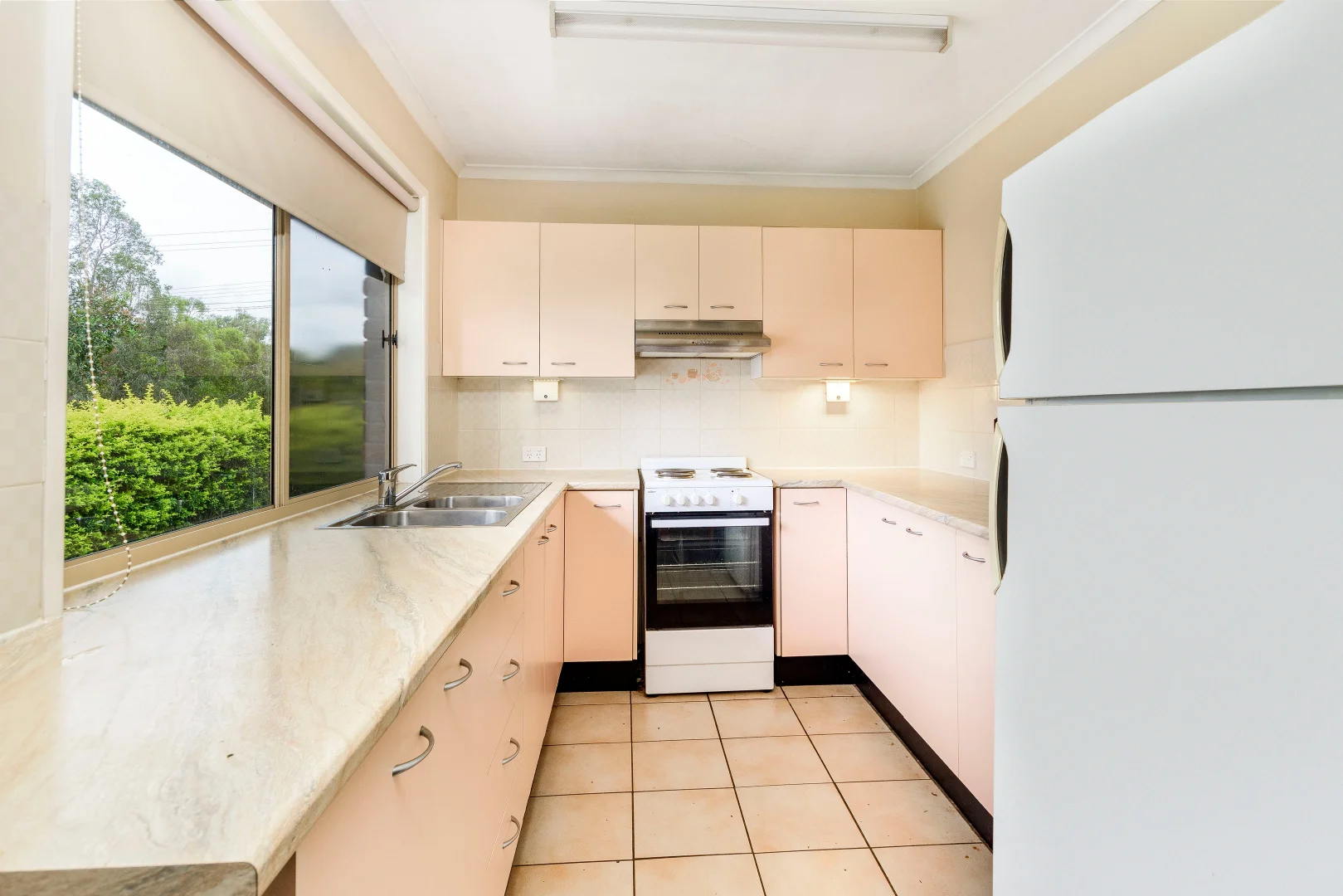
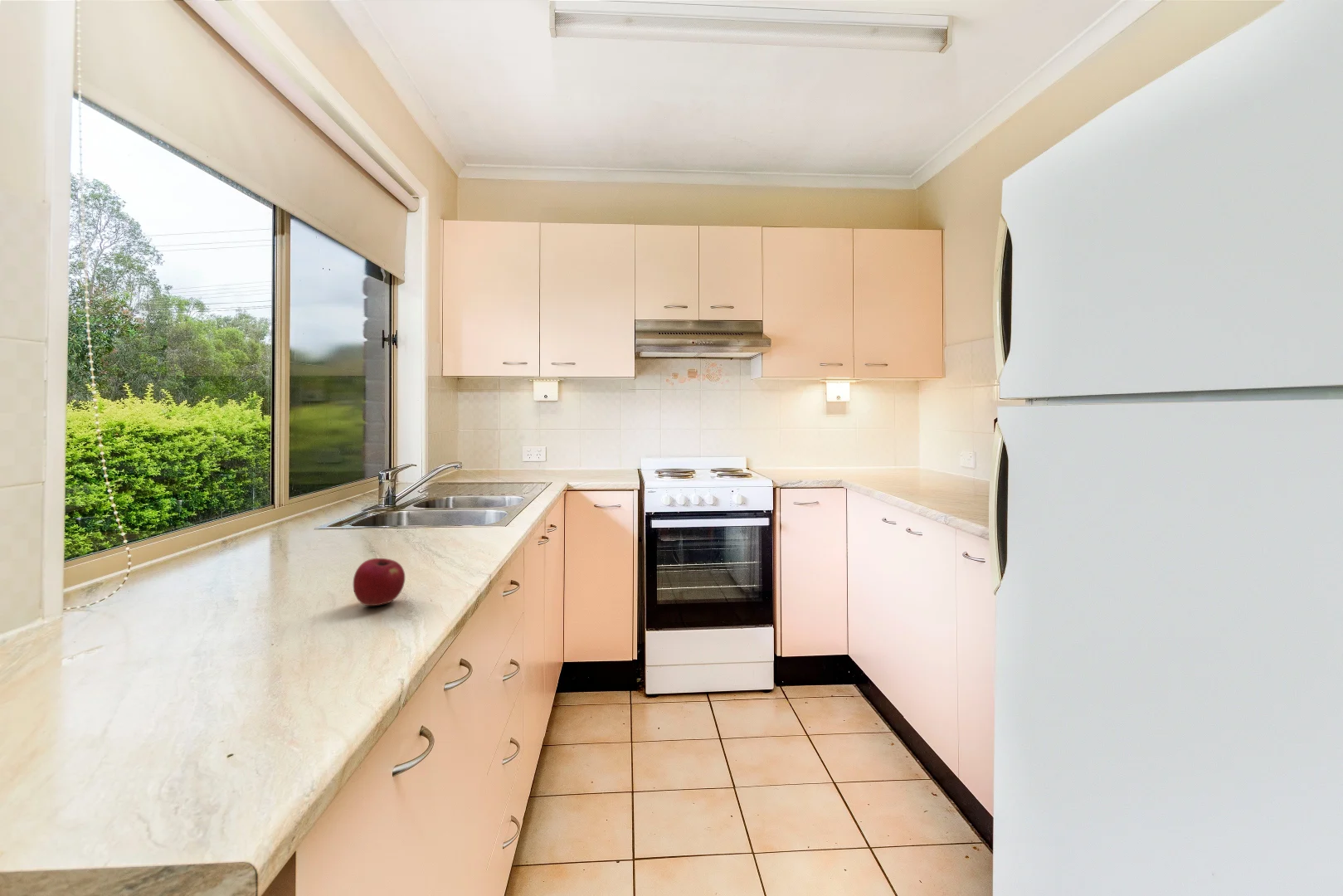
+ apple [353,558,406,606]
